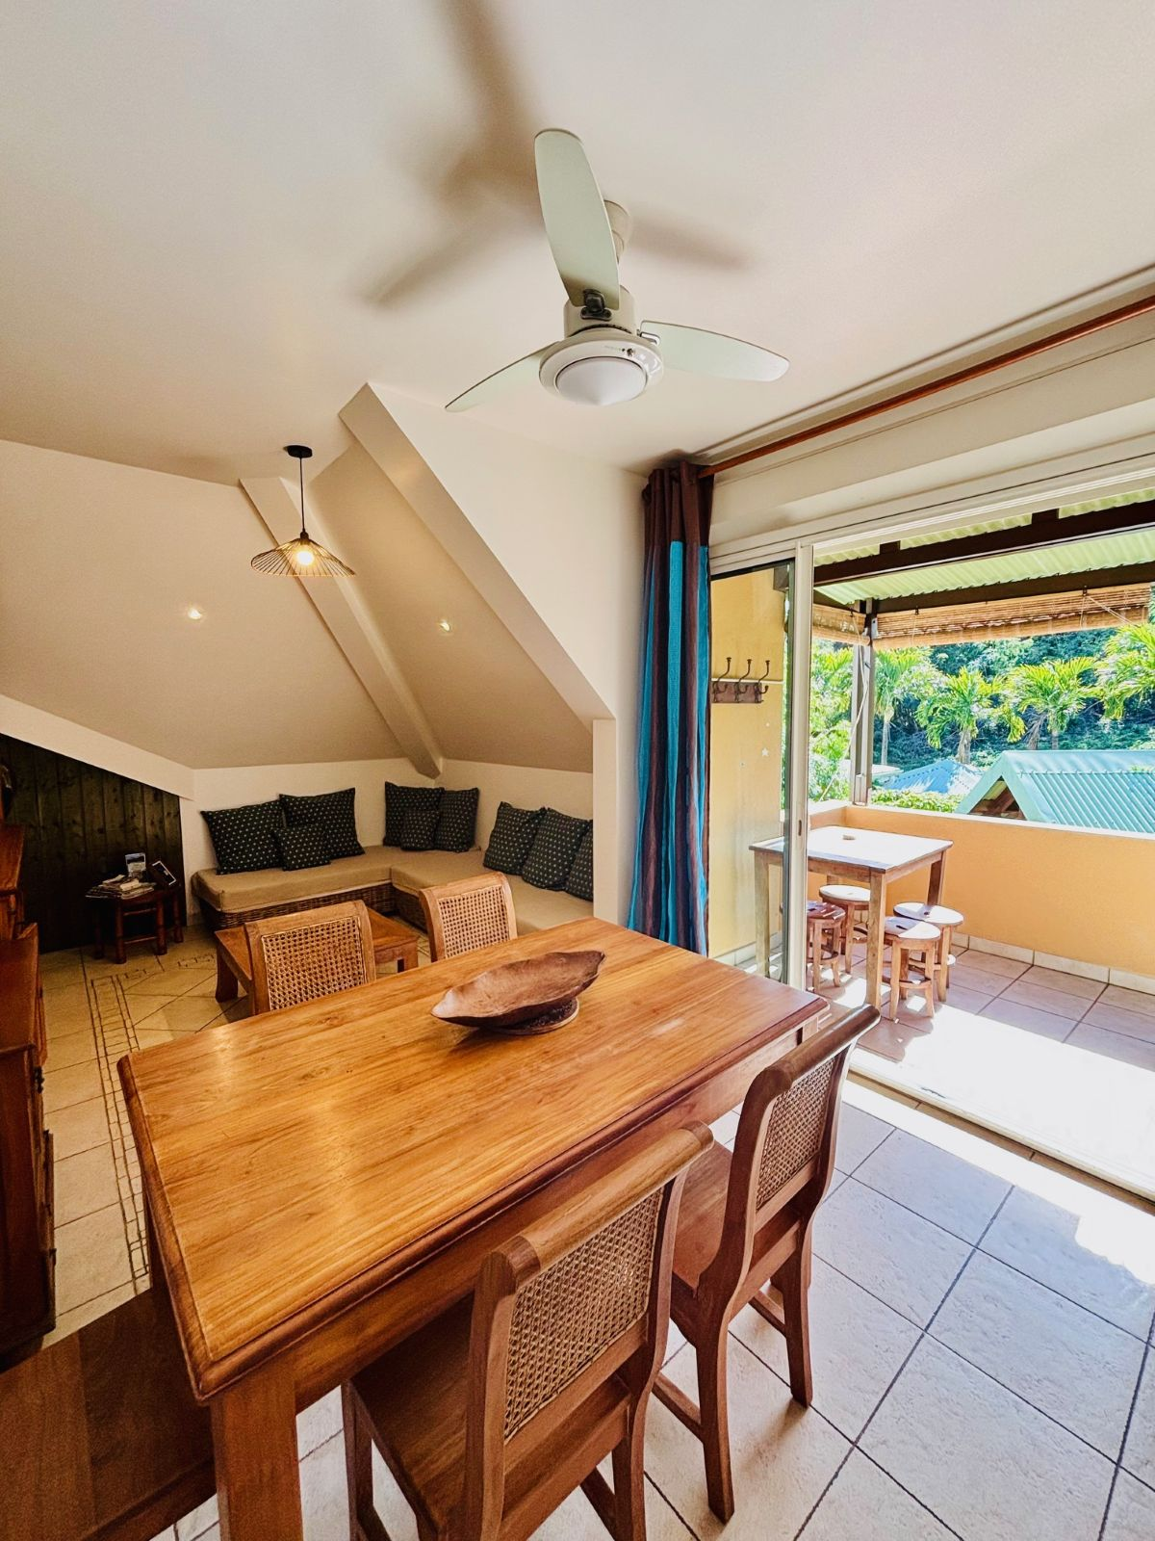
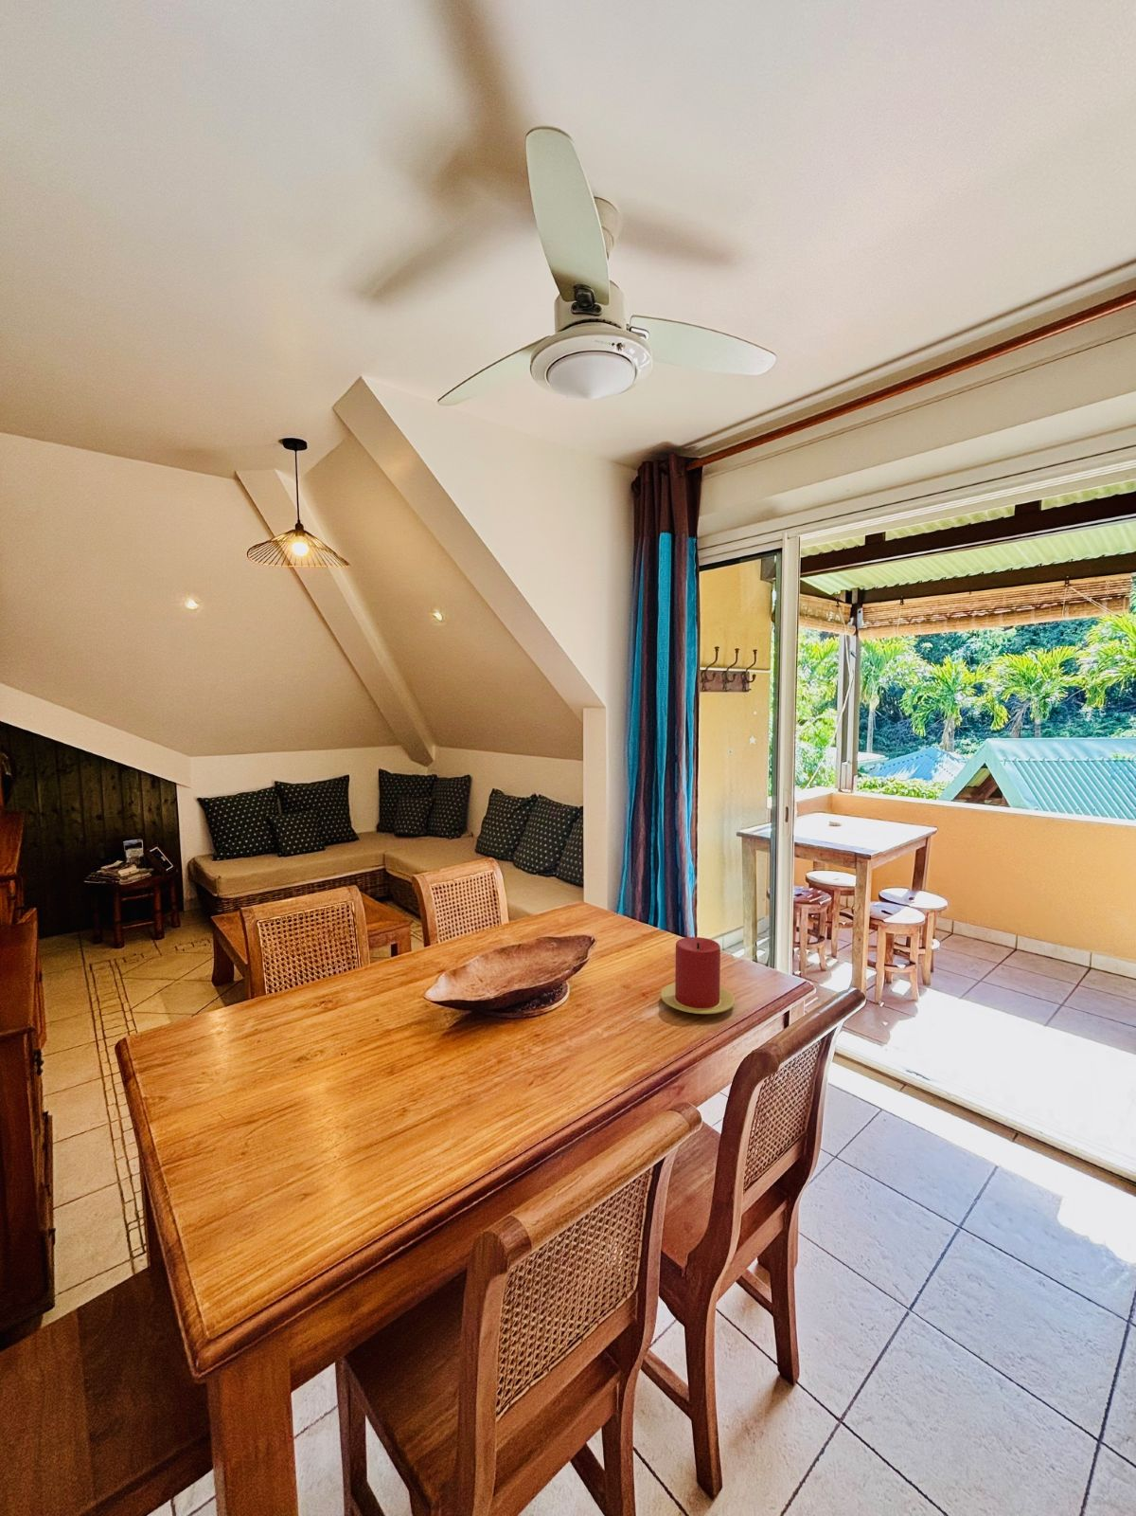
+ candle [660,936,735,1015]
